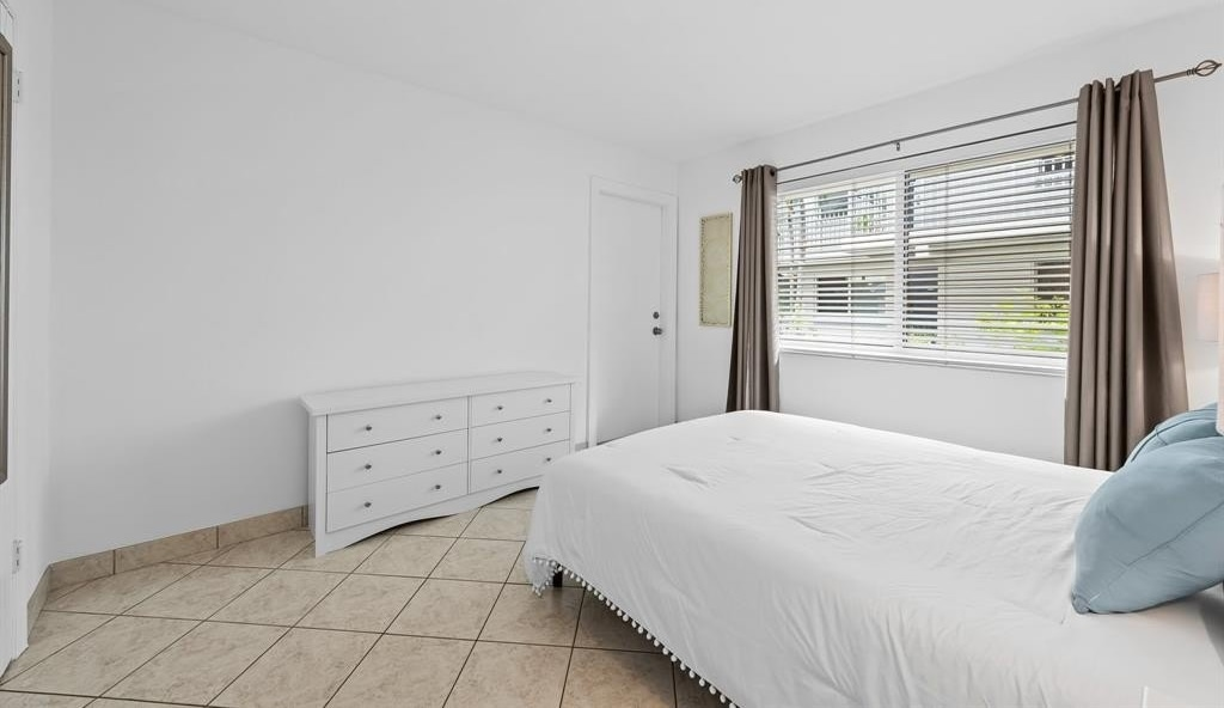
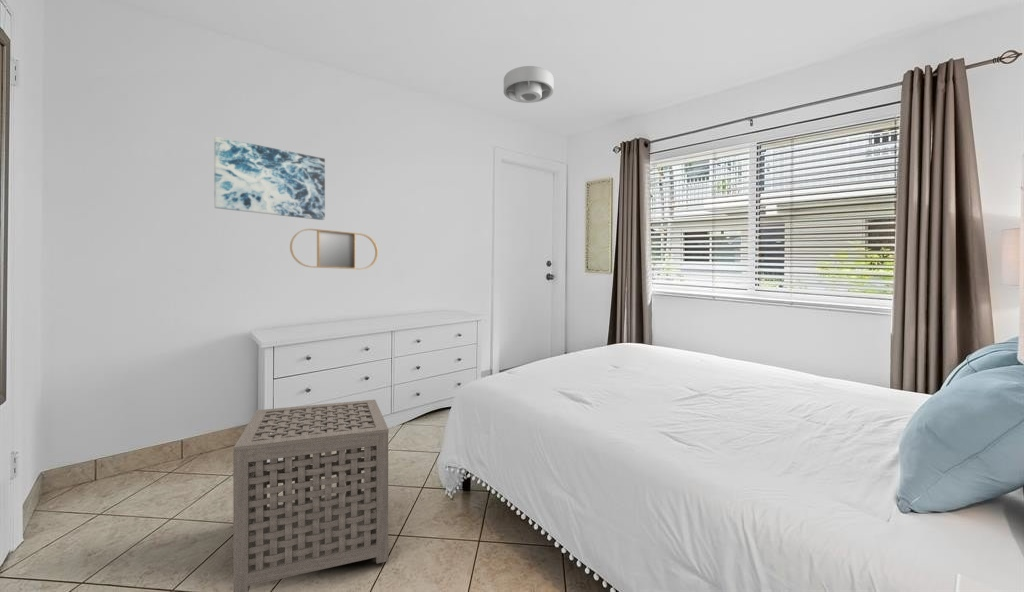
+ wall art [213,136,326,221]
+ ceiling light [503,65,554,104]
+ home mirror [289,228,379,270]
+ side table [232,399,390,592]
